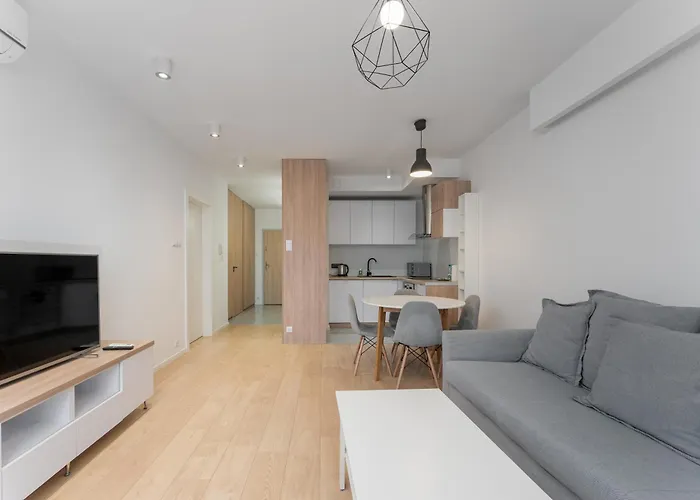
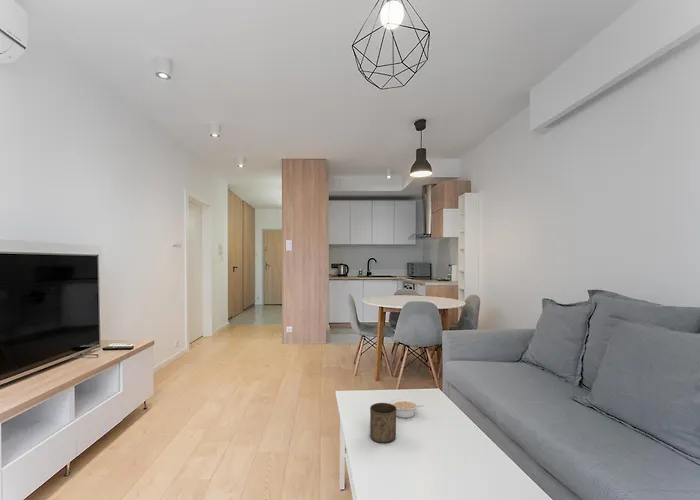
+ cup [369,402,397,444]
+ legume [389,398,424,419]
